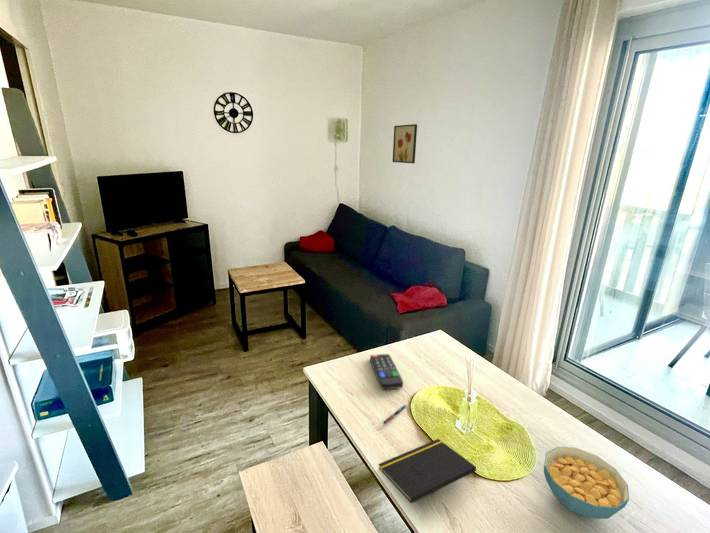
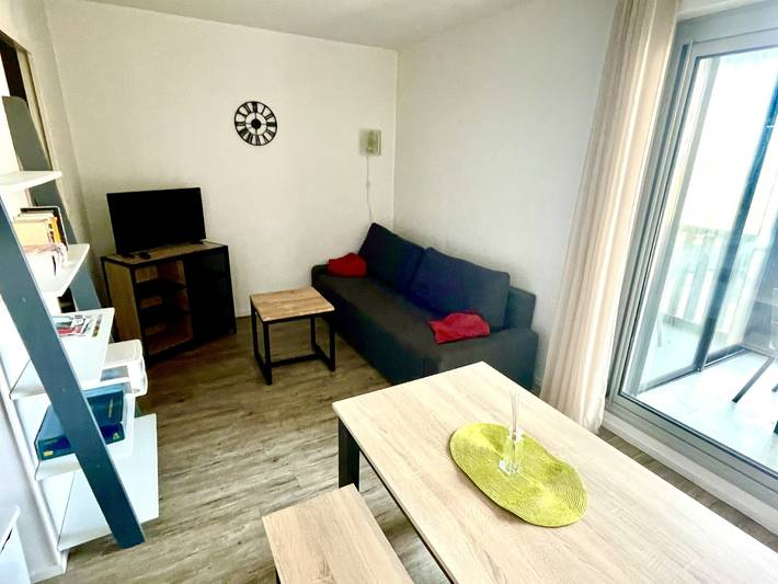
- pen [382,404,408,425]
- cereal bowl [543,446,630,520]
- notepad [377,438,477,504]
- remote control [369,353,404,390]
- wall art [392,123,418,164]
